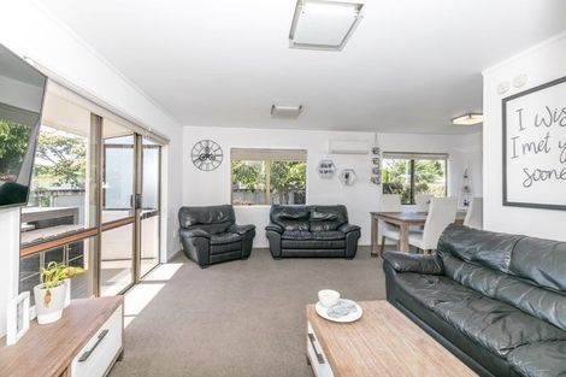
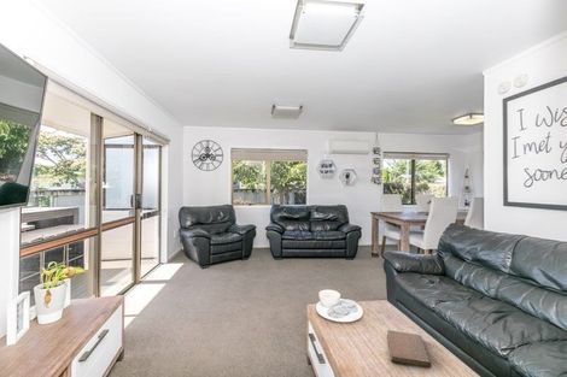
+ notebook [386,329,433,370]
